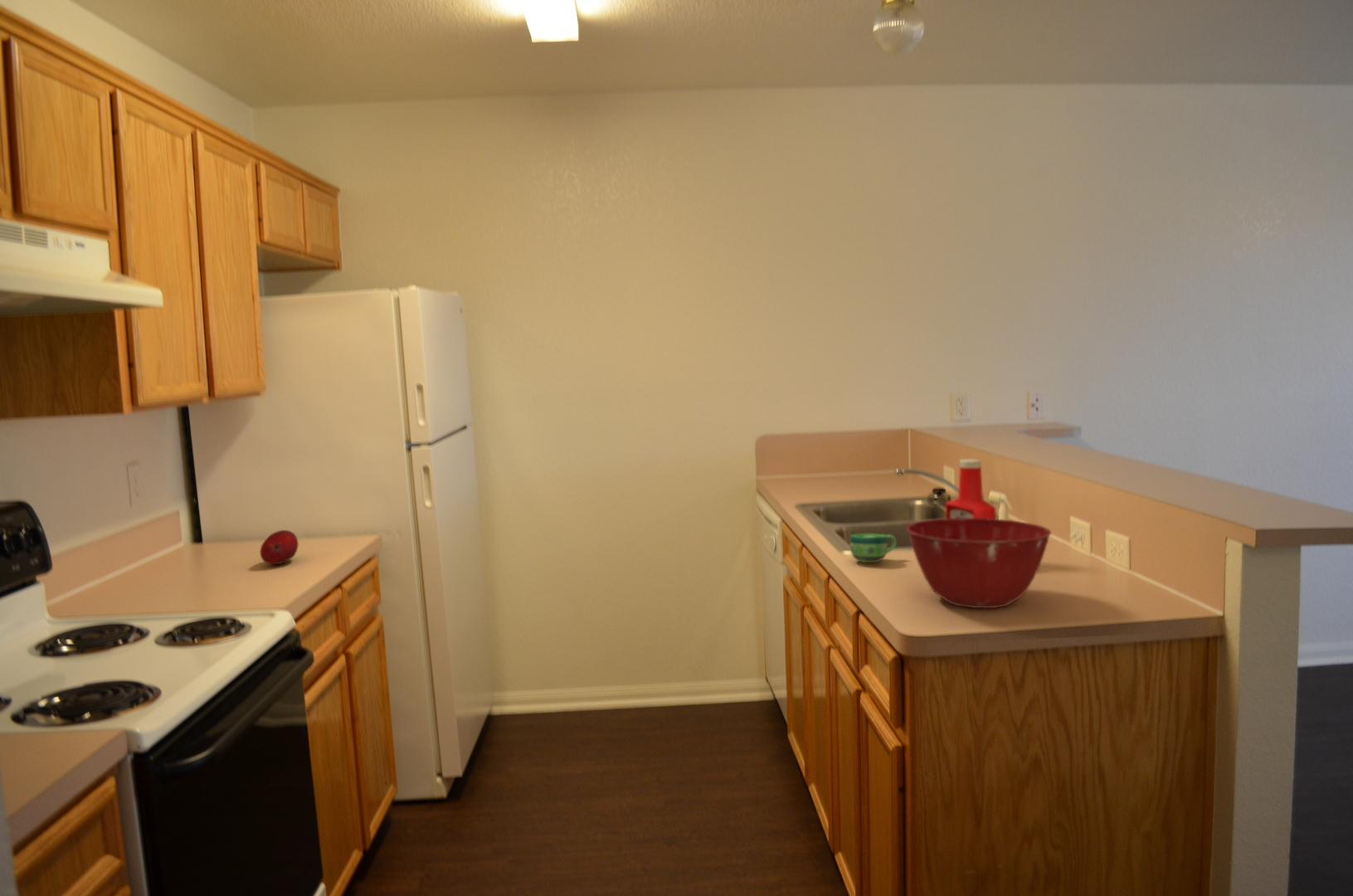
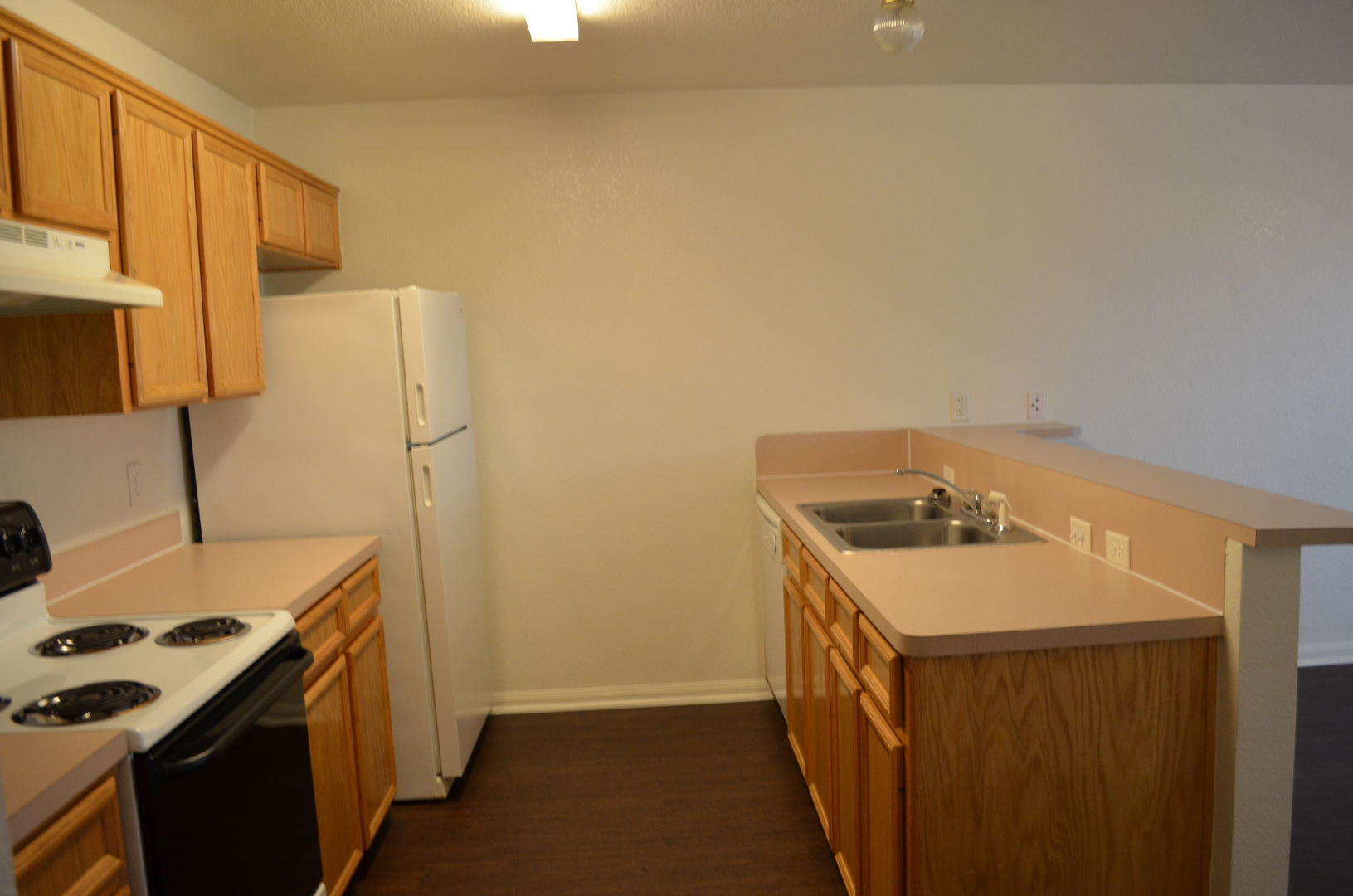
- fruit [259,529,299,565]
- soap bottle [945,458,996,519]
- mixing bowl [906,518,1052,609]
- cup [849,533,897,563]
